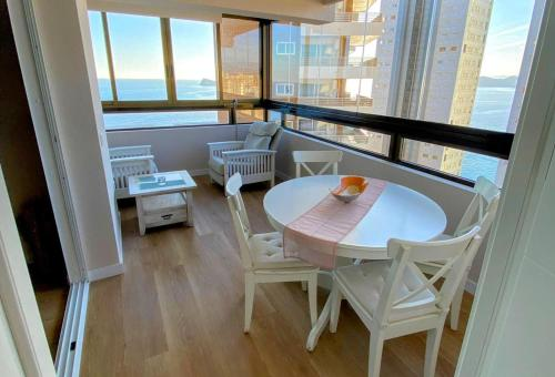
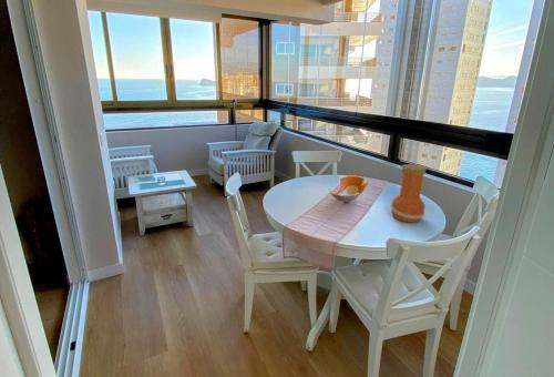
+ vase [390,163,428,224]
